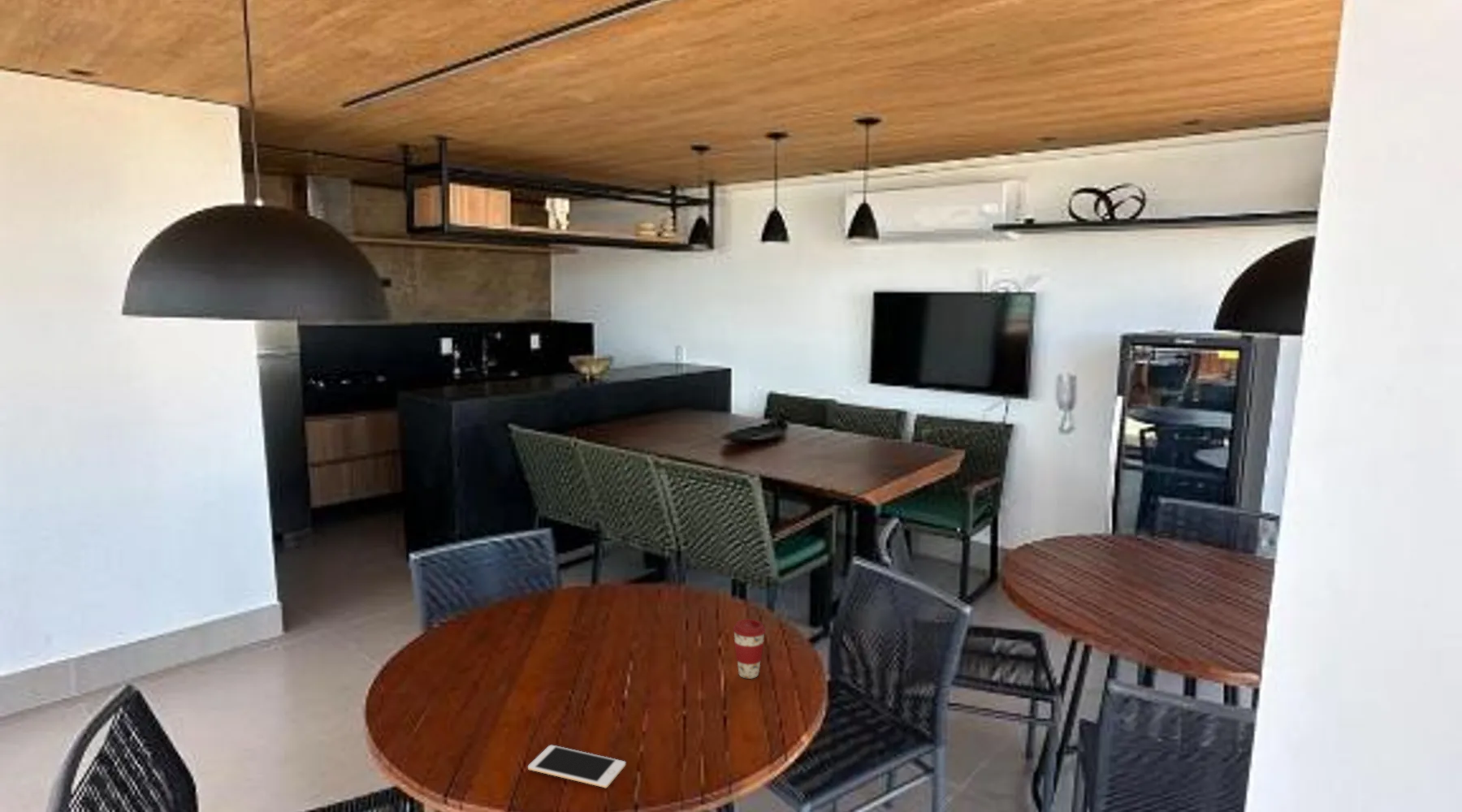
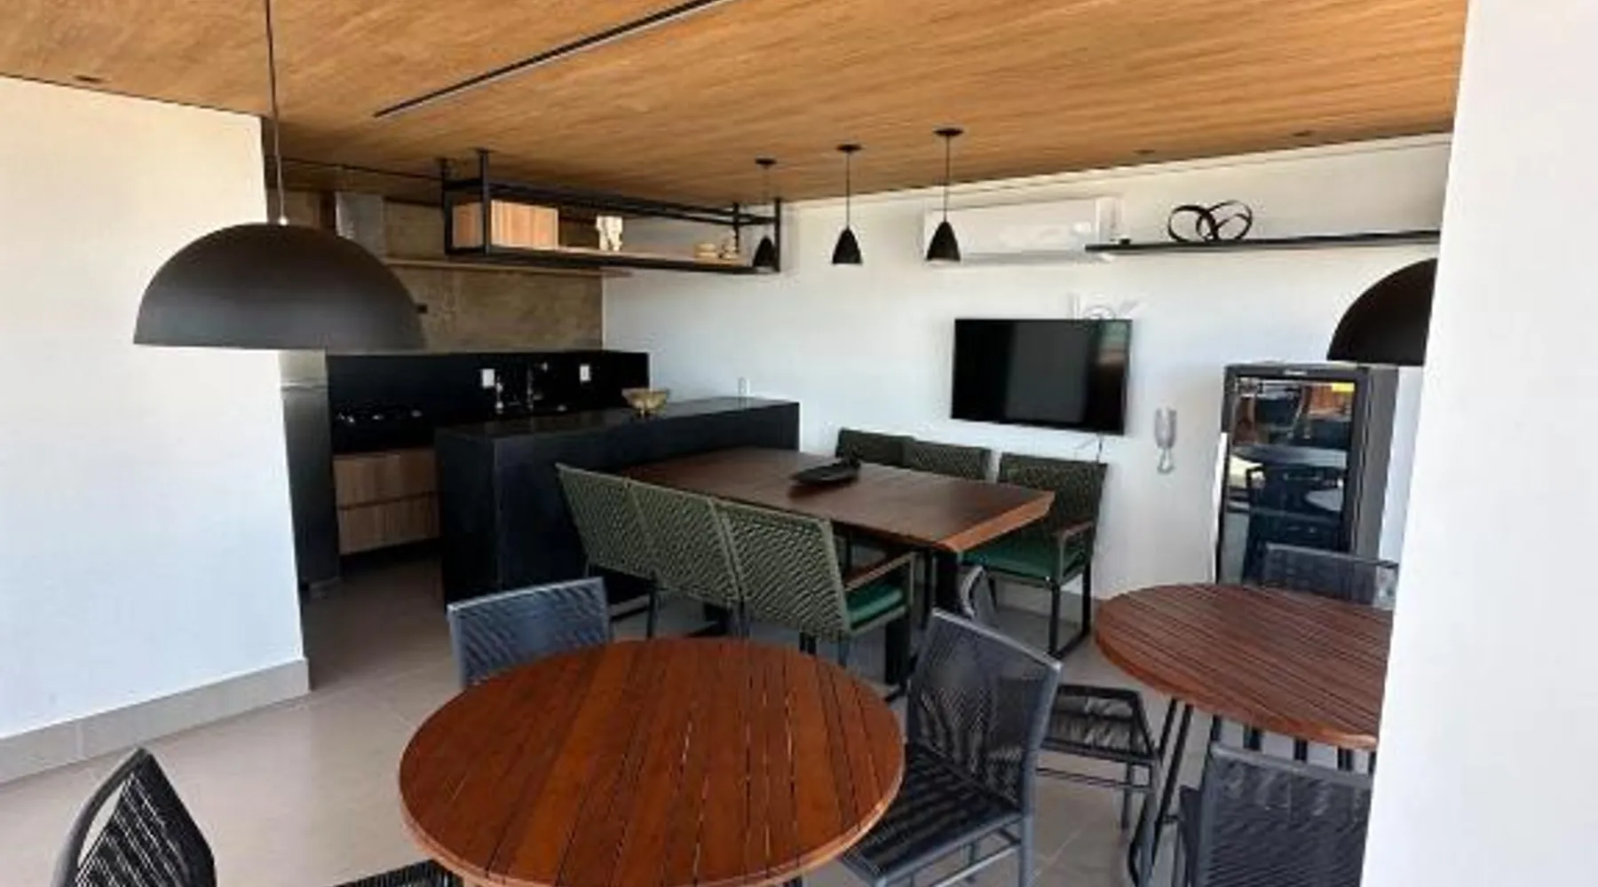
- cell phone [527,745,626,788]
- coffee cup [733,618,767,680]
